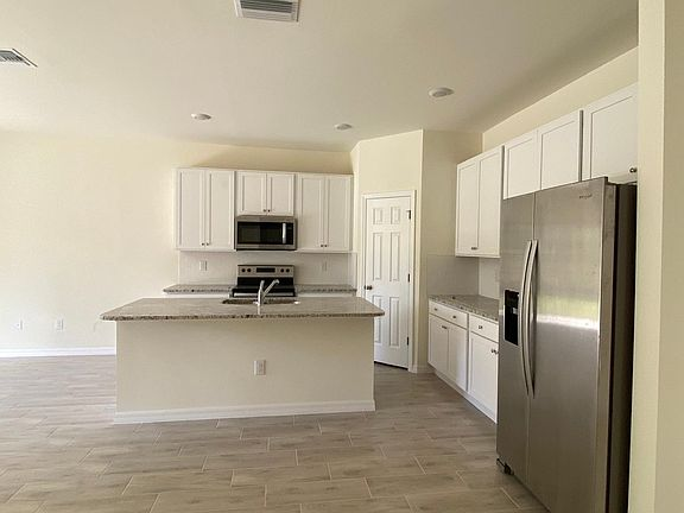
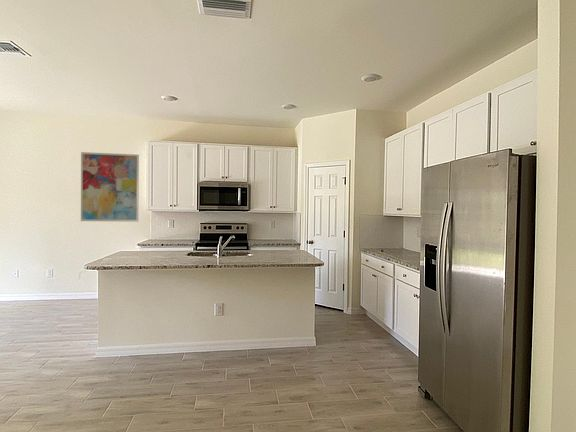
+ wall art [80,151,140,223]
